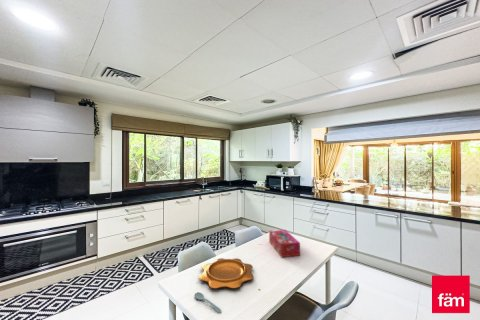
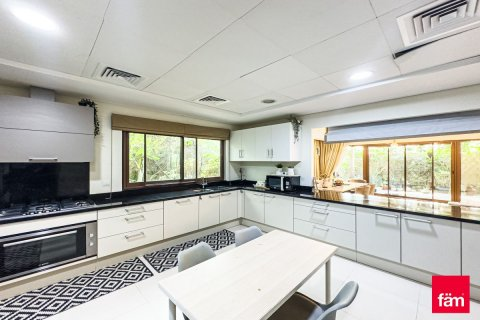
- tissue box [268,229,301,258]
- spoon [193,291,222,314]
- decorative bowl [198,257,254,289]
